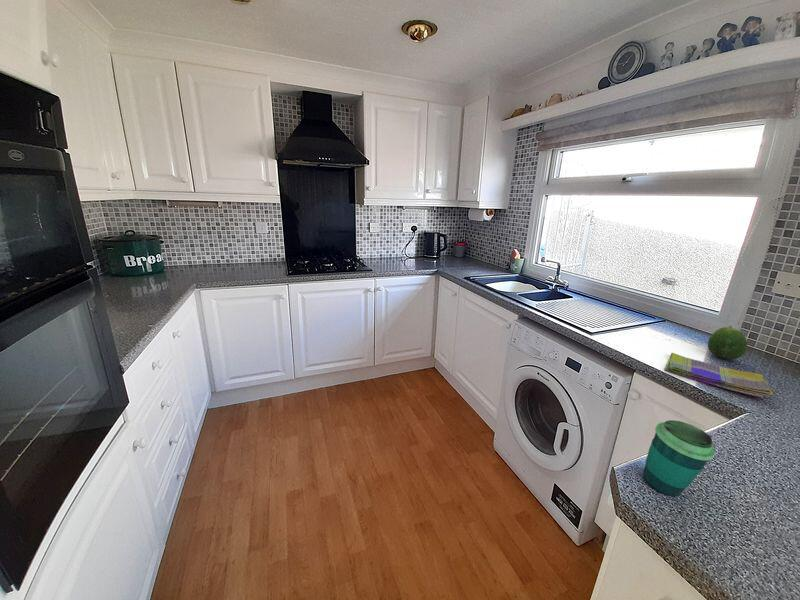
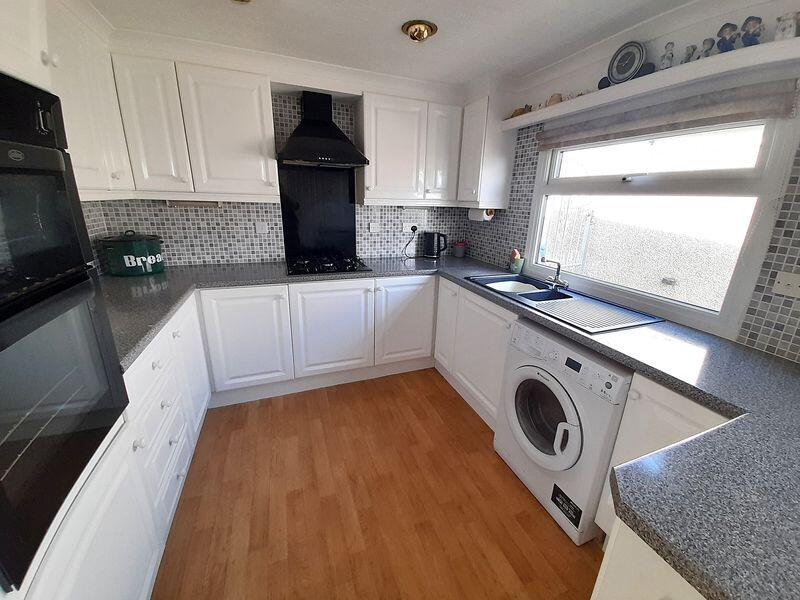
- fruit [707,325,748,360]
- cup [642,419,716,497]
- dish towel [663,352,774,399]
